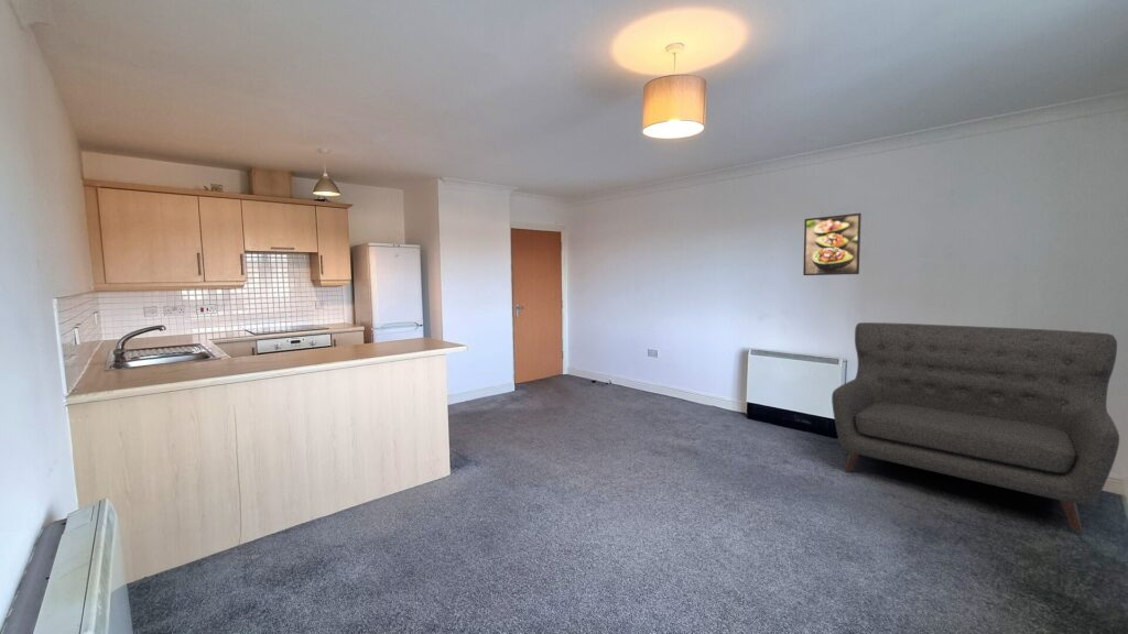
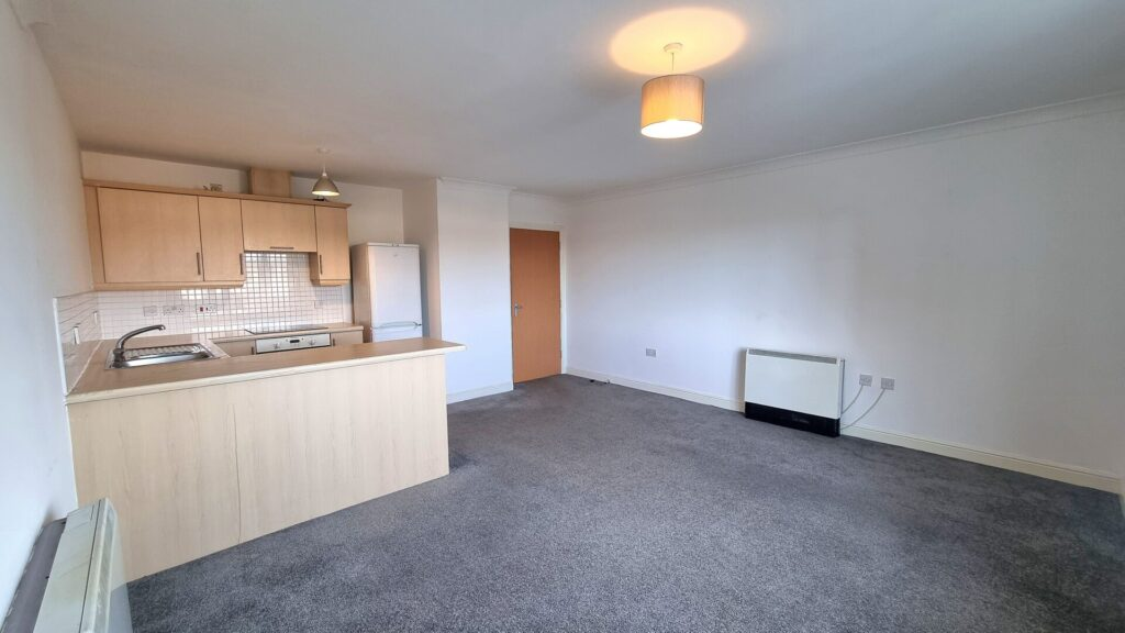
- sofa [831,321,1120,533]
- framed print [802,212,863,276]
